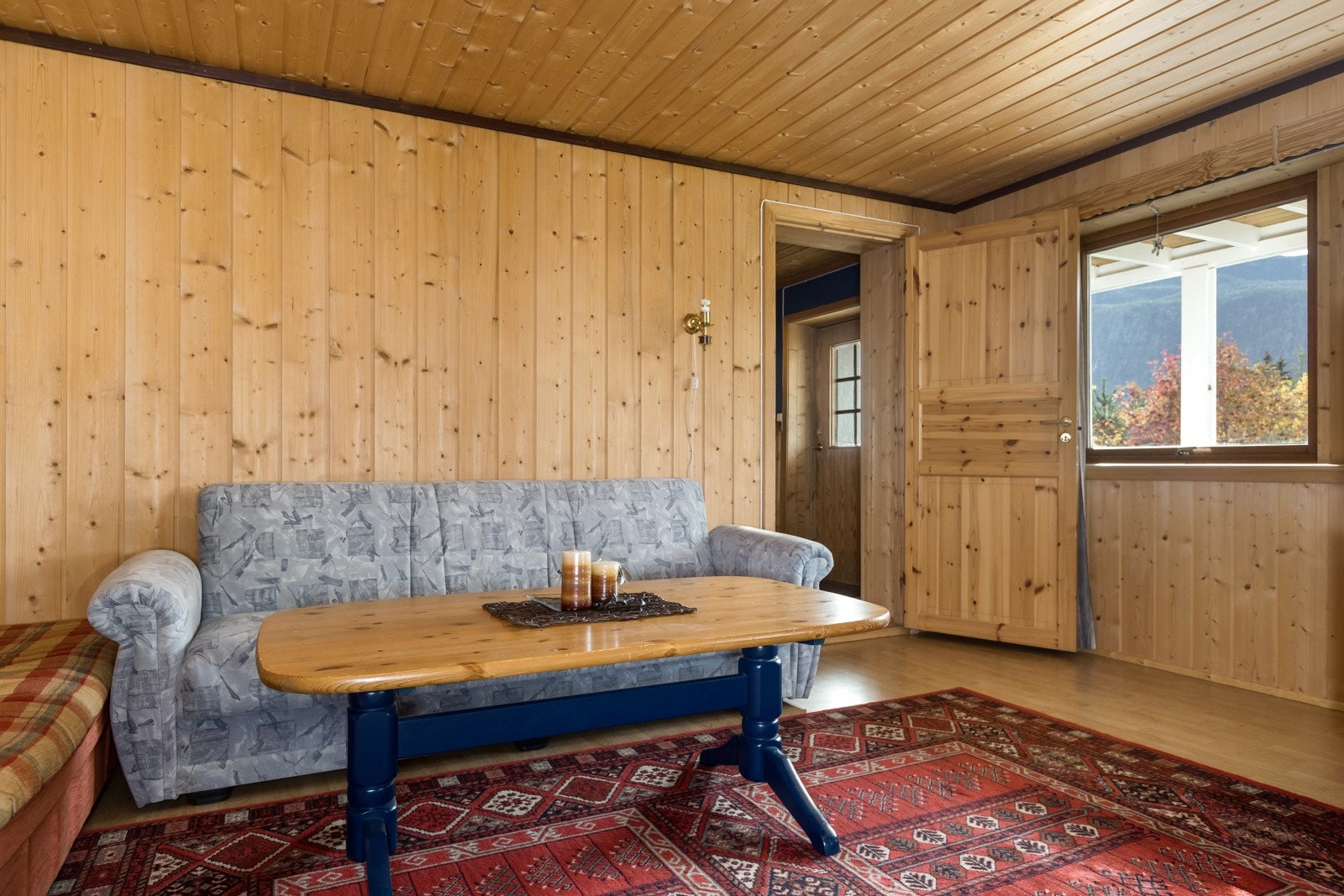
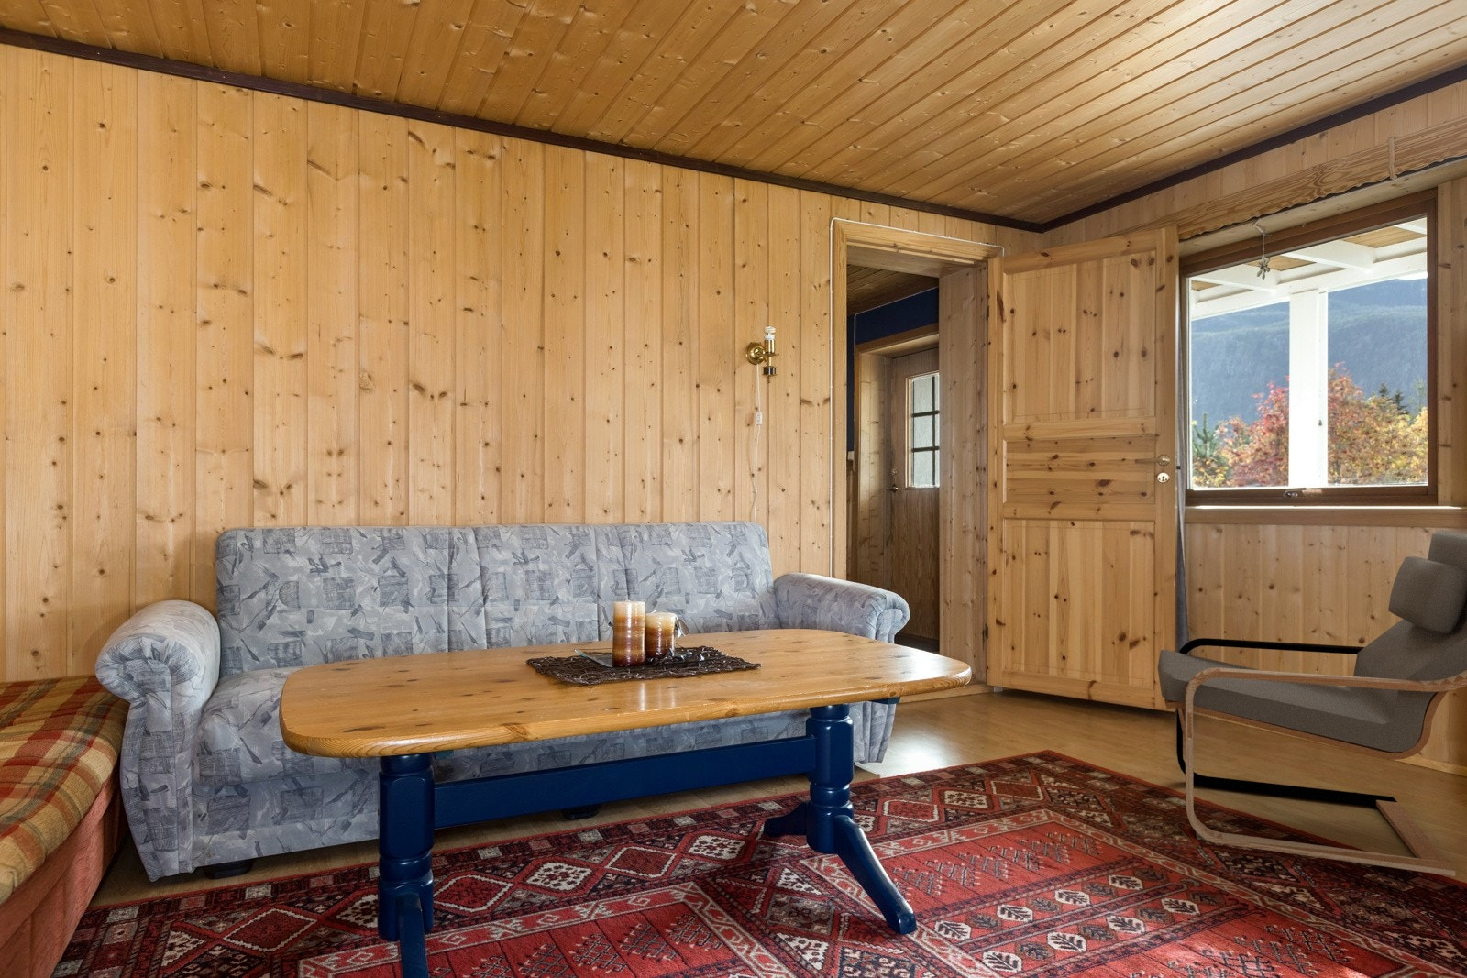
+ armchair [1156,529,1467,878]
